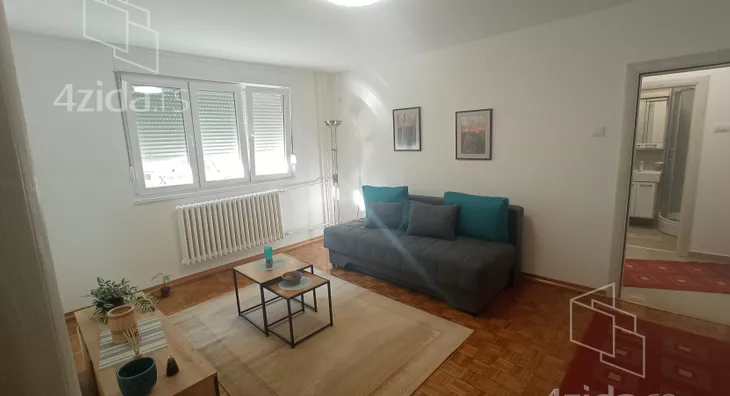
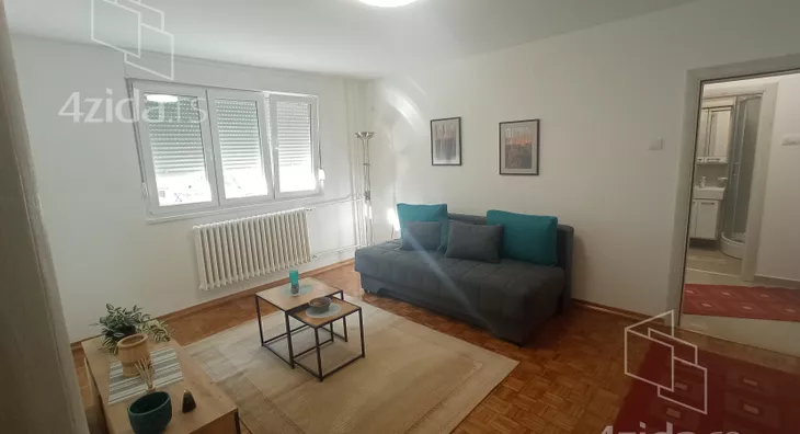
- potted plant [150,272,174,298]
